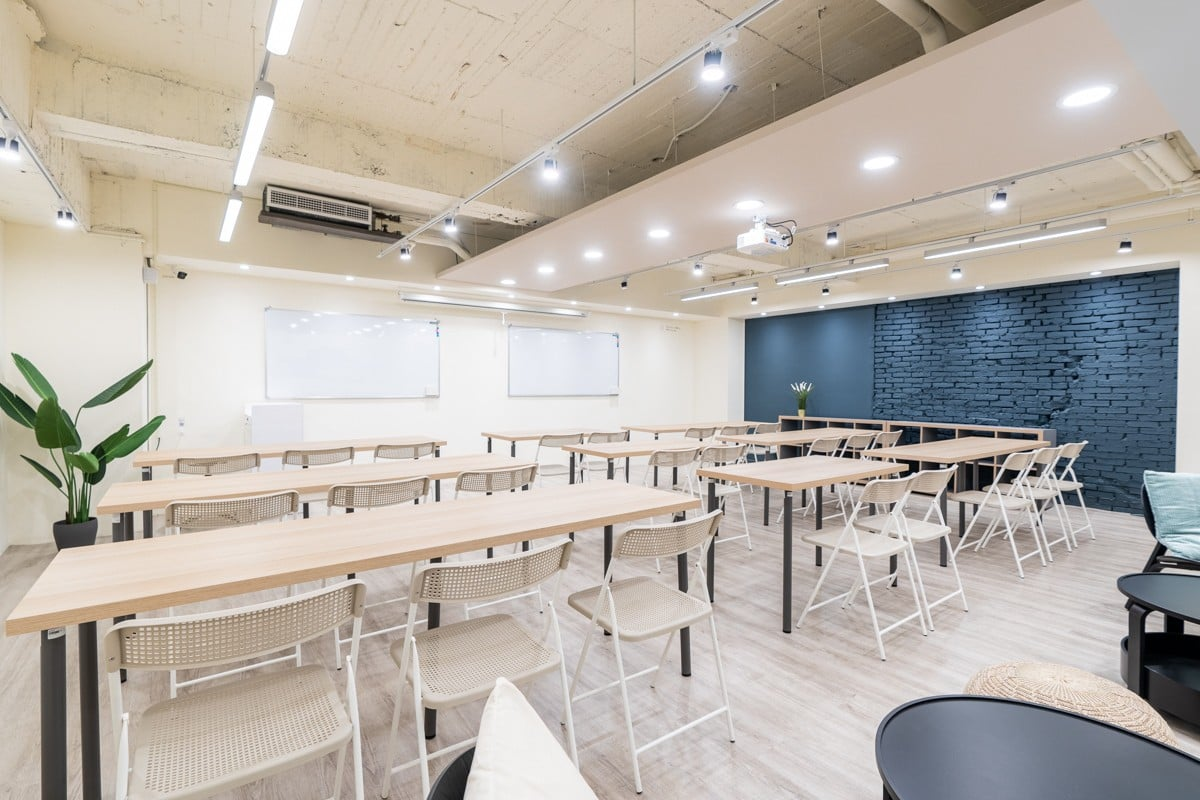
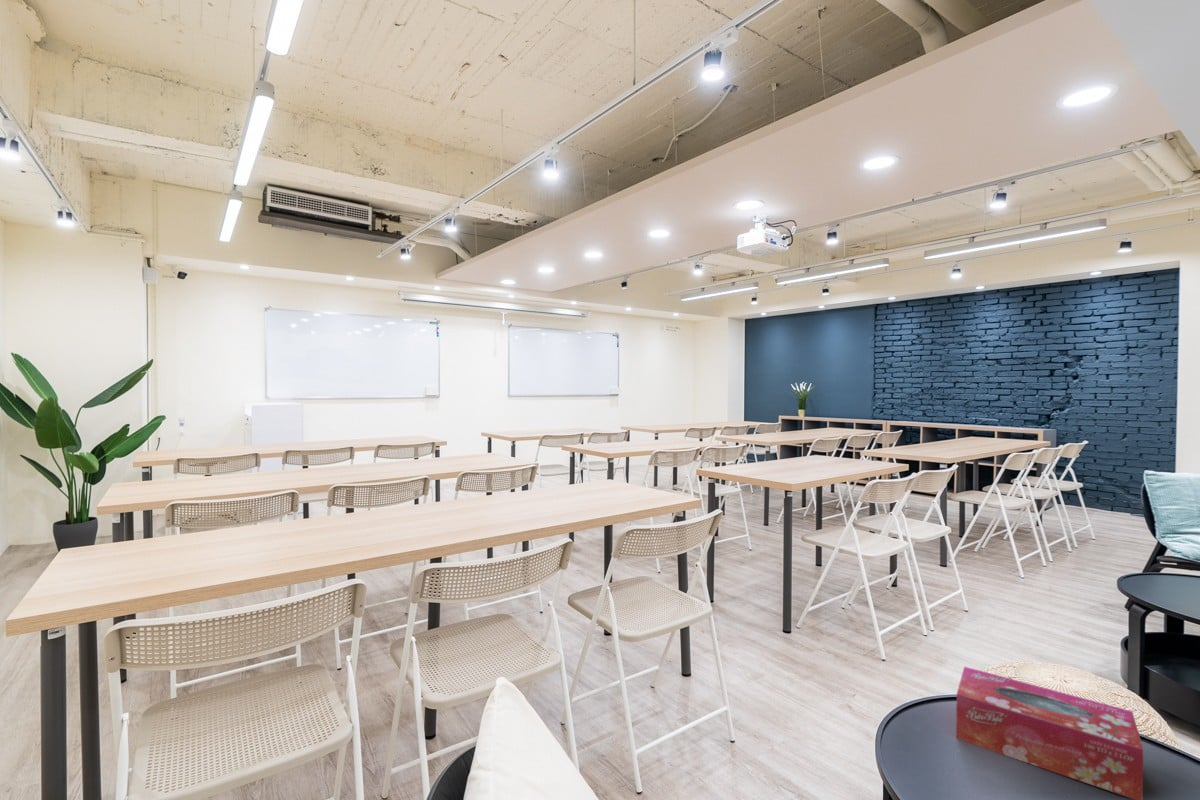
+ tissue box [955,665,1144,800]
